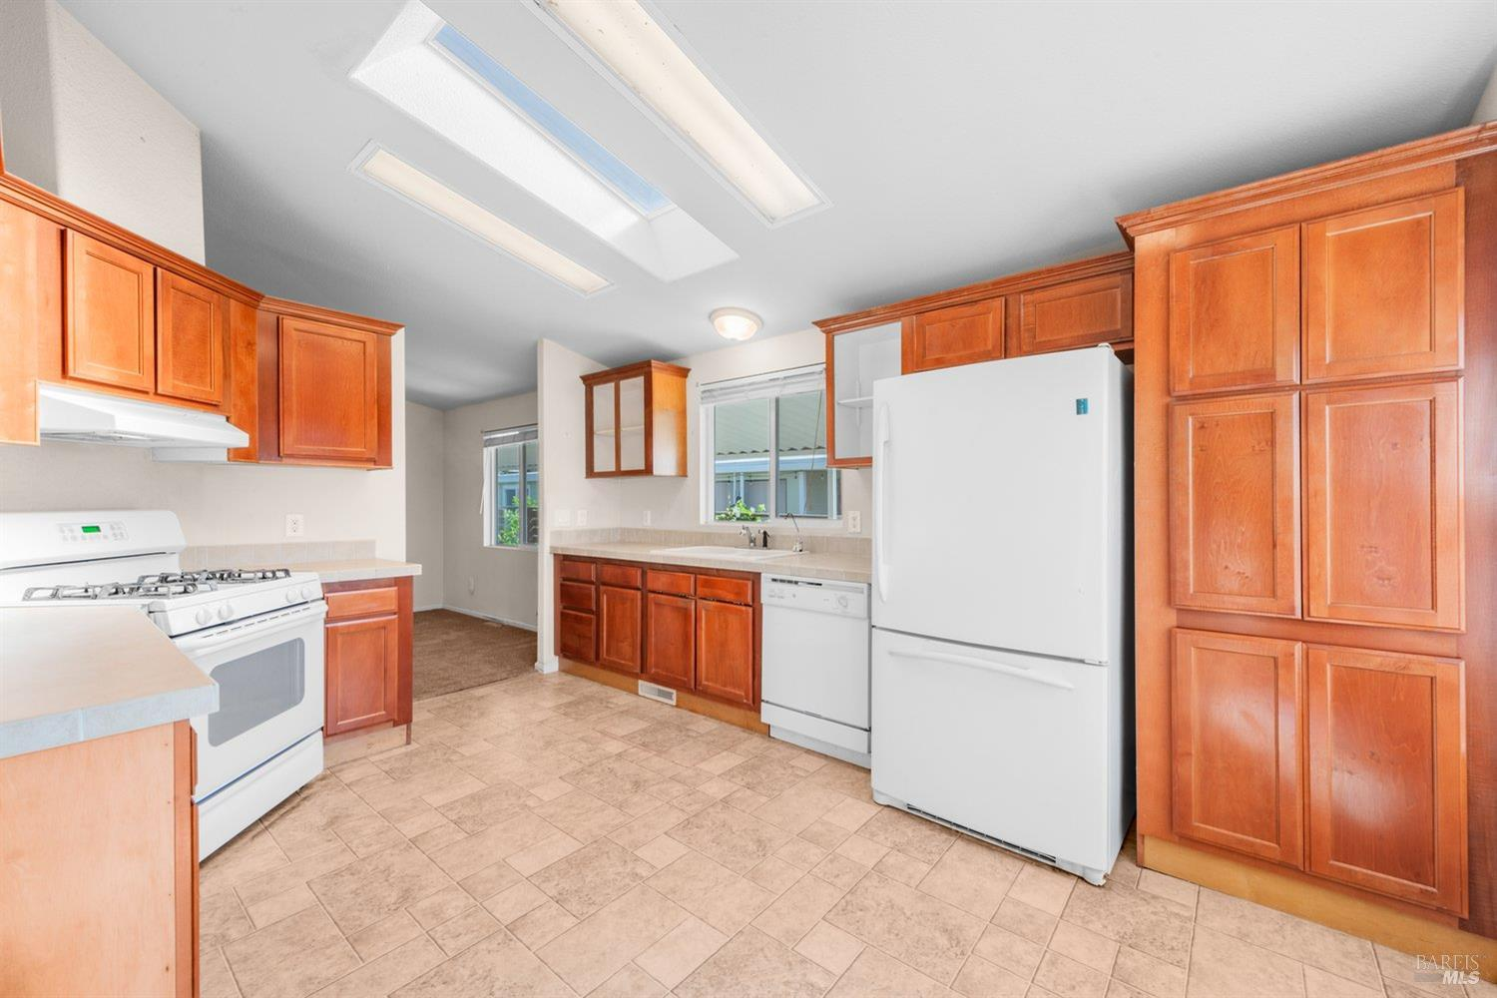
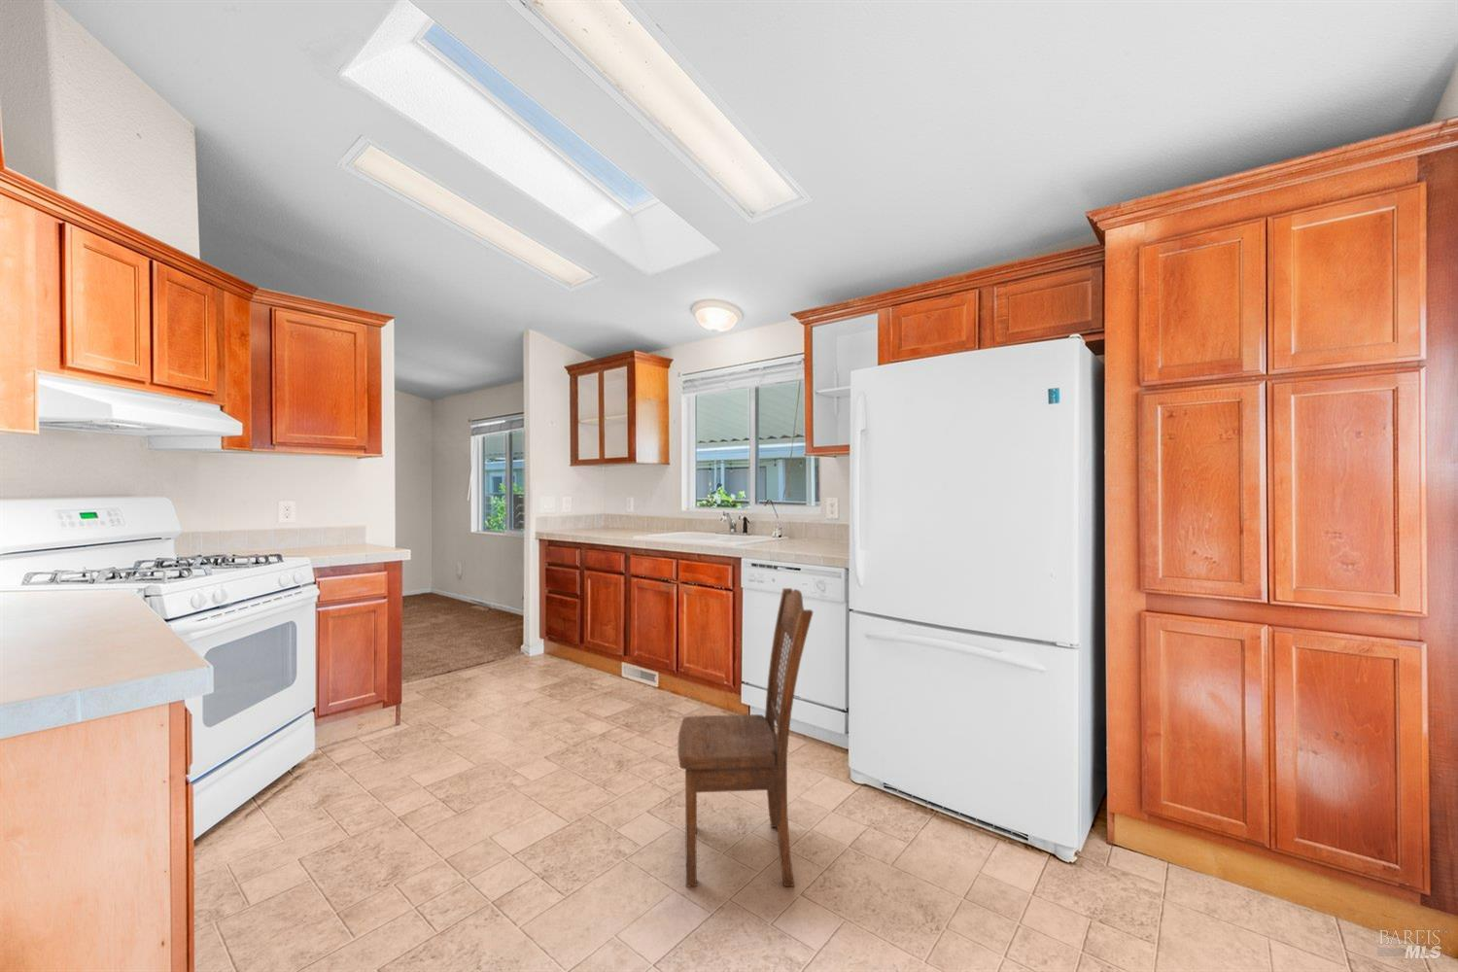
+ dining chair [678,587,814,888]
